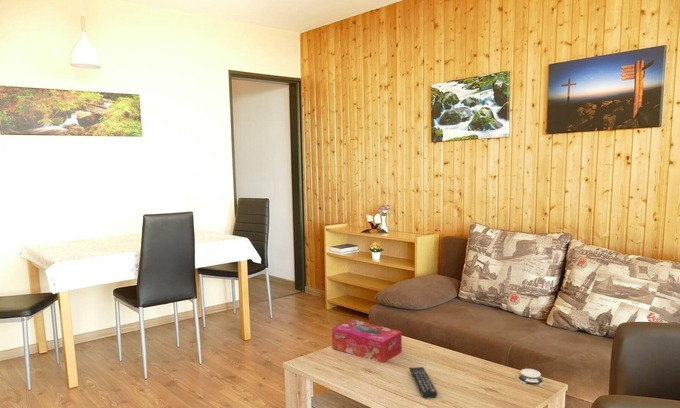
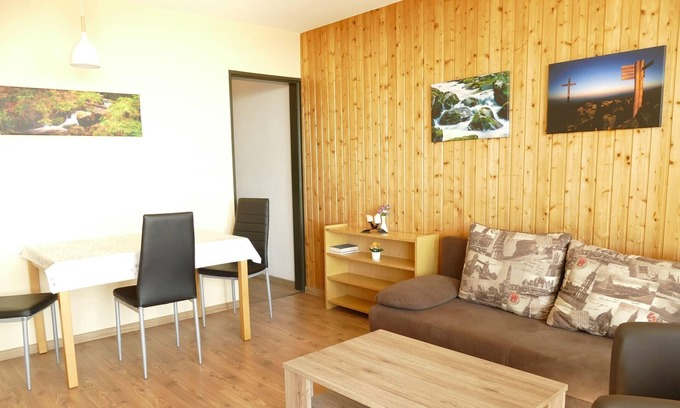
- remote control [408,366,438,400]
- tissue box [331,318,403,364]
- architectural model [516,368,545,386]
